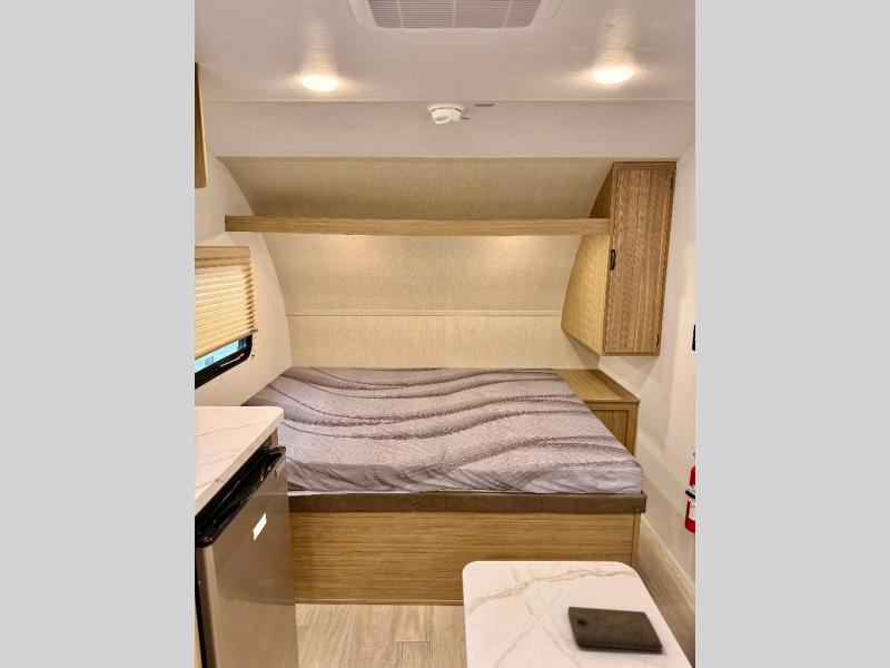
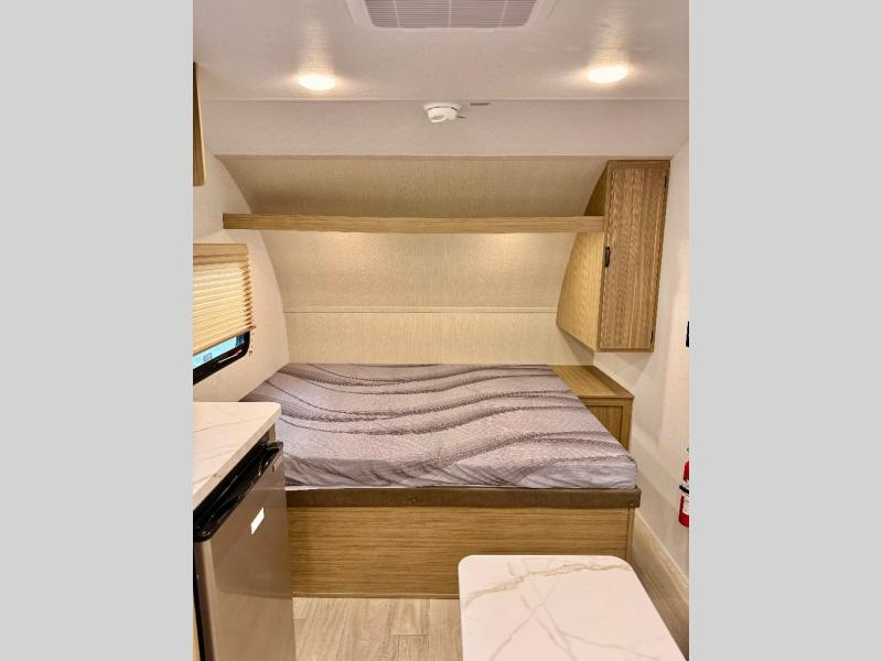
- cutting board [567,606,663,652]
